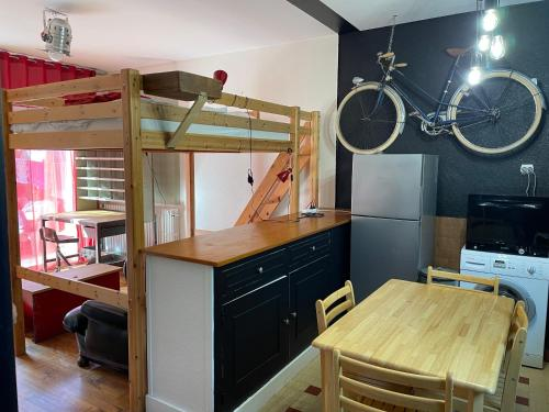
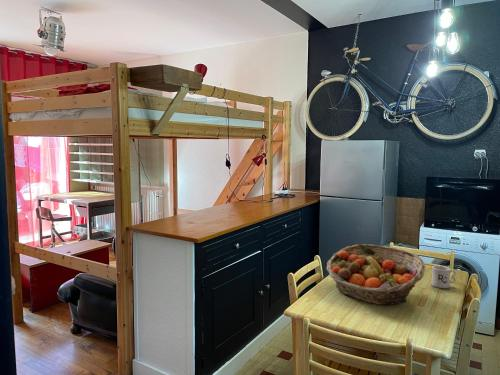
+ fruit basket [325,243,426,306]
+ mug [430,265,457,289]
